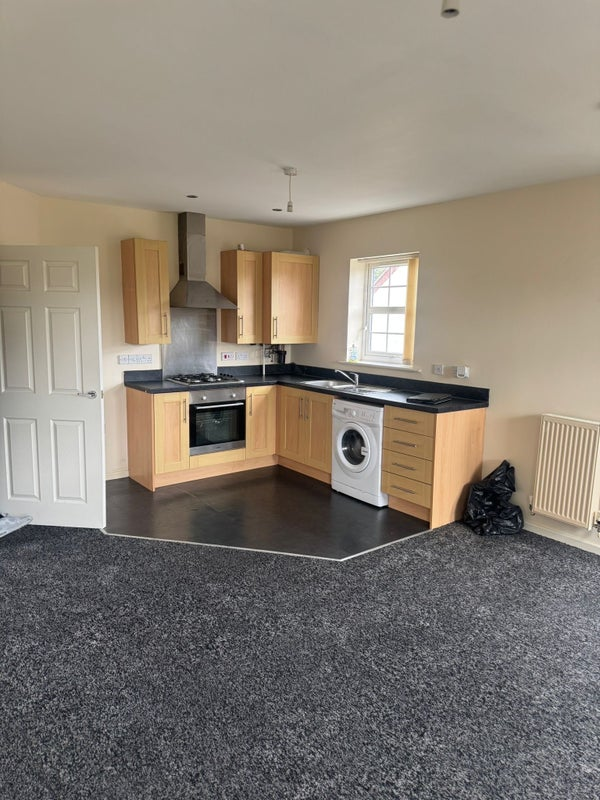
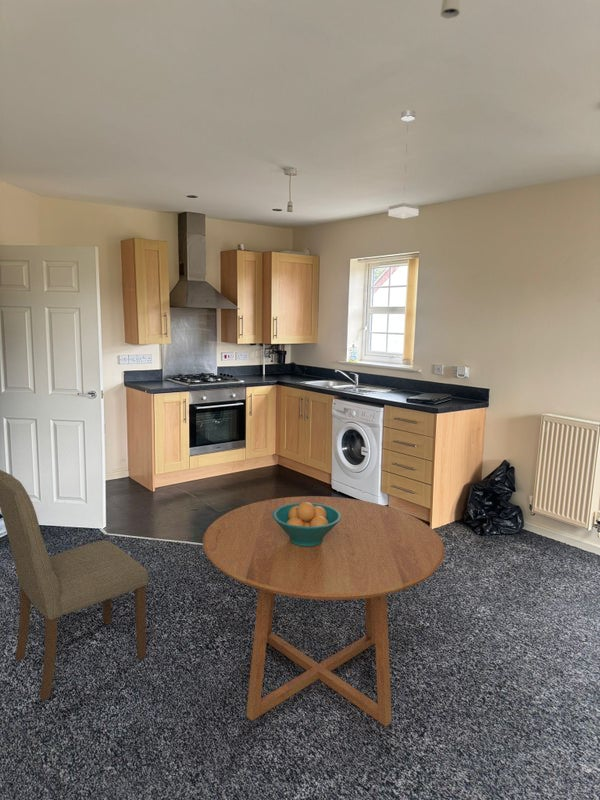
+ dining chair [0,469,150,702]
+ fruit bowl [272,502,341,547]
+ dining table [202,495,446,728]
+ pendant lamp [387,109,420,220]
